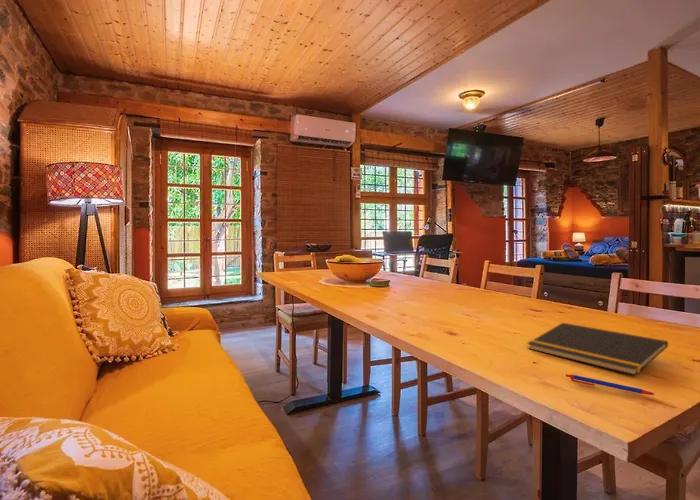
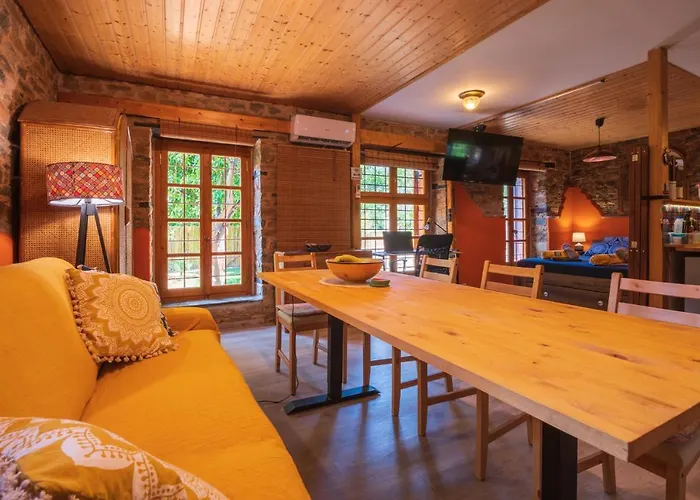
- pen [565,373,657,396]
- notepad [526,322,669,376]
